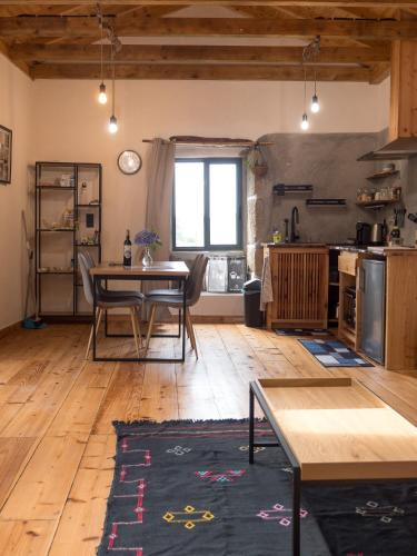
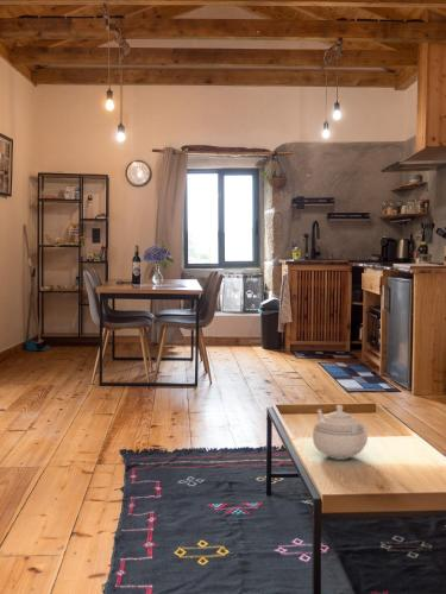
+ teapot [312,404,369,461]
